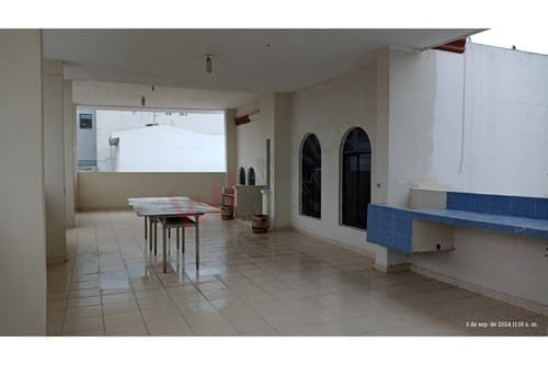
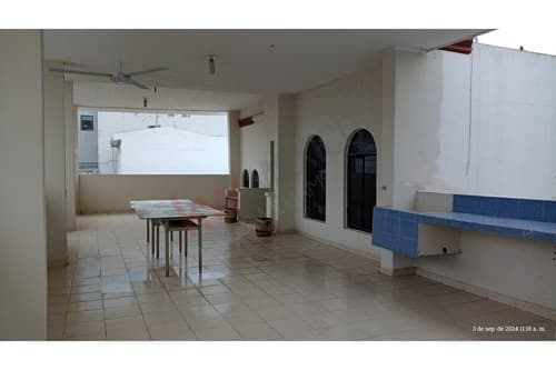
+ ceiling fan [47,60,170,91]
